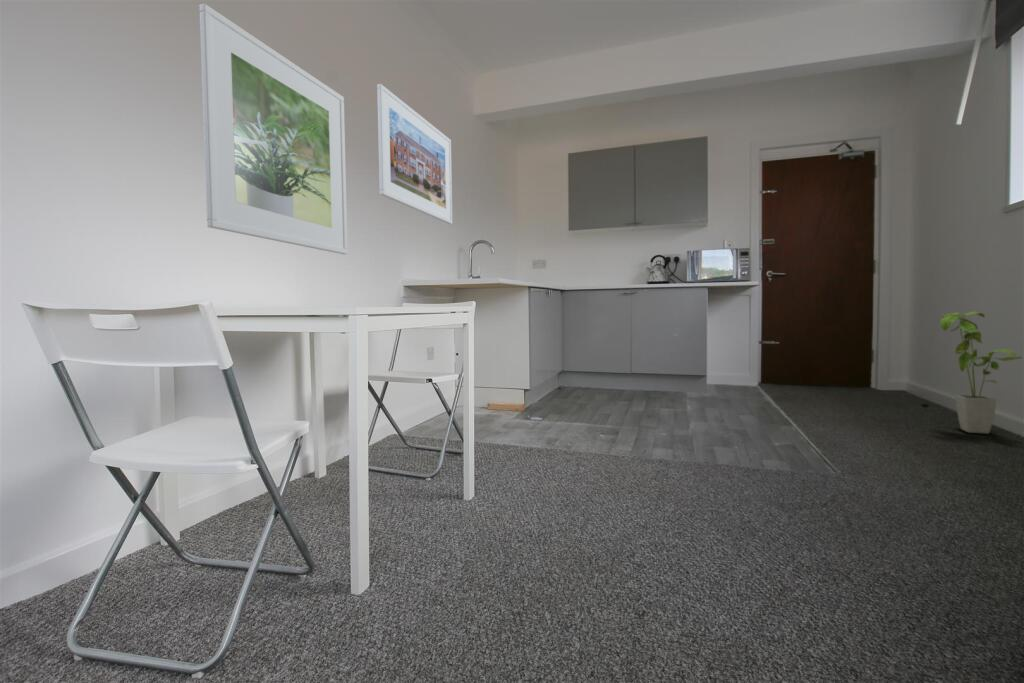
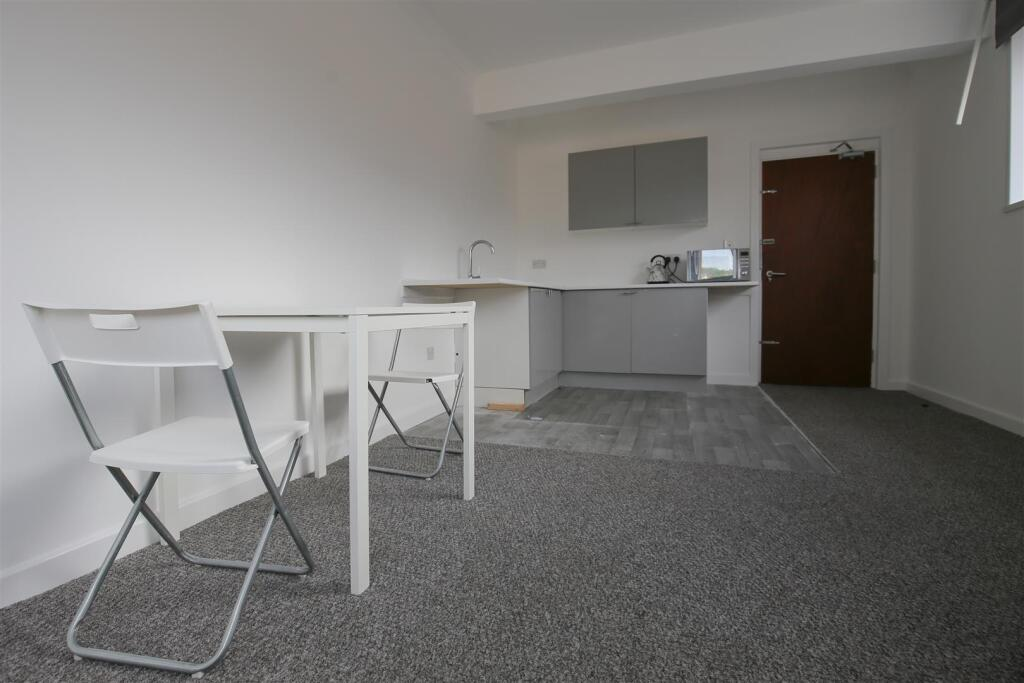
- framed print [199,3,349,255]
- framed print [376,83,453,225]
- house plant [939,311,1024,435]
